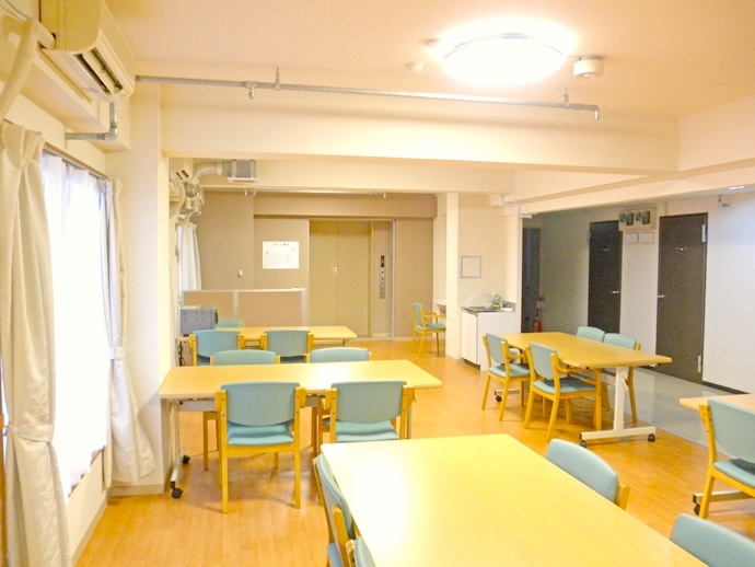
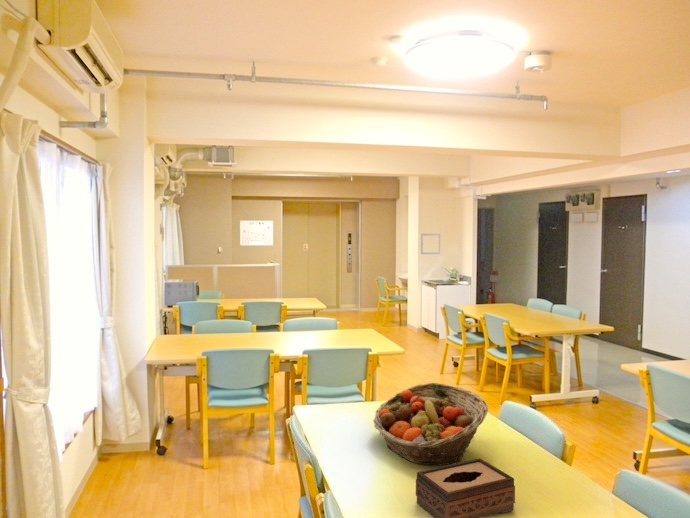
+ fruit basket [372,382,489,466]
+ tissue box [415,457,516,518]
